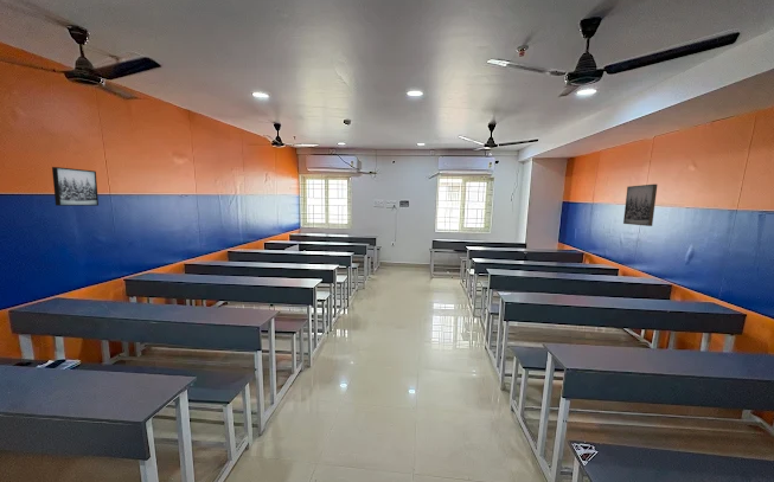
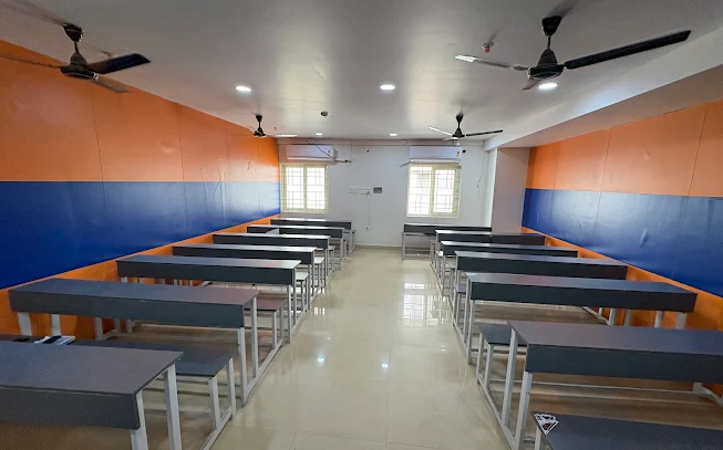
- wall art [51,166,100,207]
- wall art [622,184,658,227]
